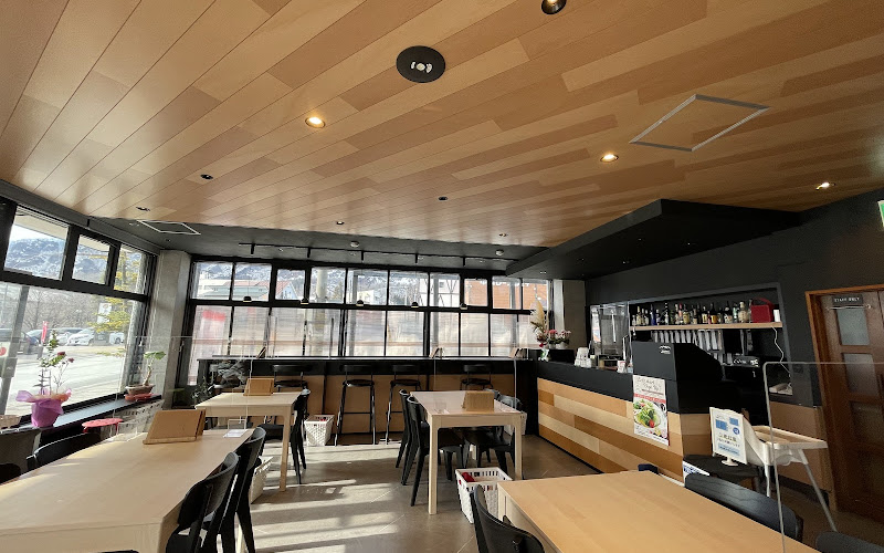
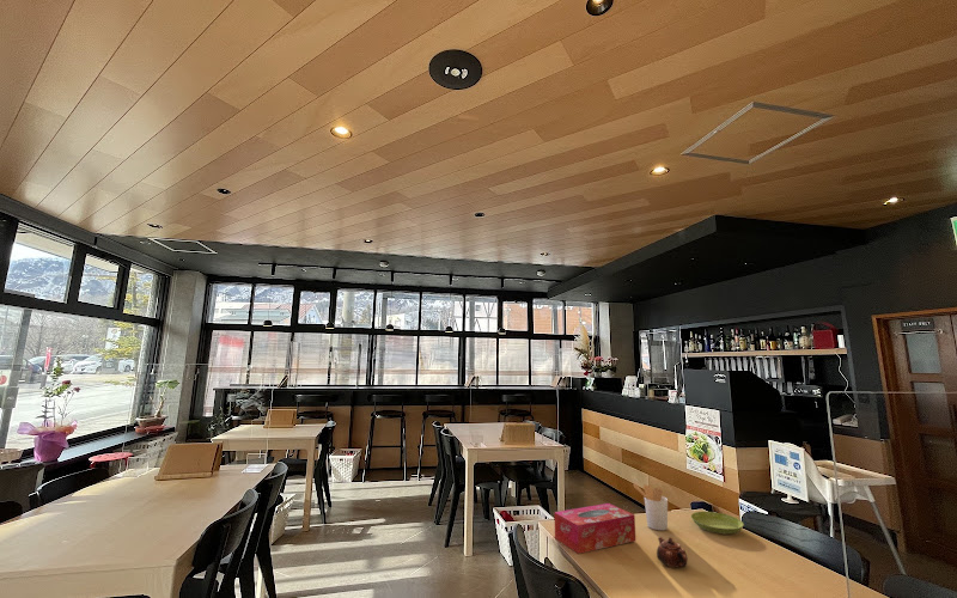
+ utensil holder [633,482,669,531]
+ saucer [690,511,745,535]
+ tissue box [553,502,636,555]
+ teapot [656,536,689,568]
